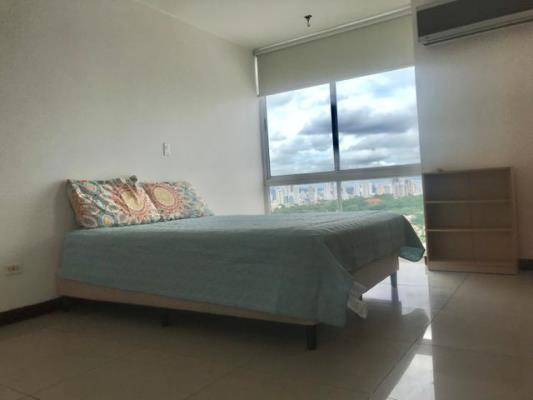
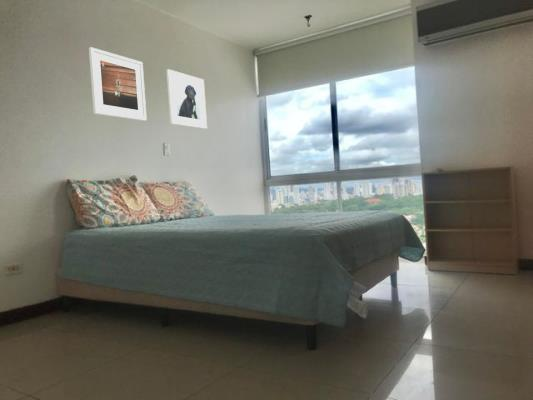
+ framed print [166,68,208,130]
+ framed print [88,46,148,122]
